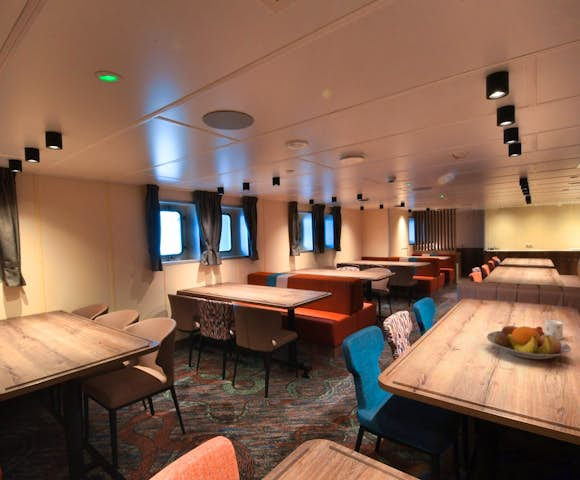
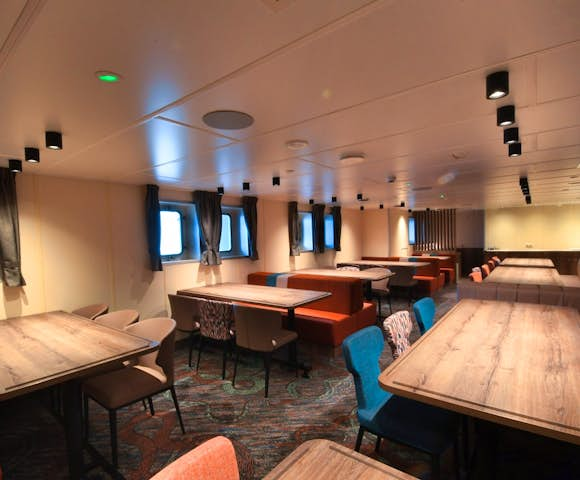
- fruit bowl [486,322,572,361]
- mug [544,319,564,340]
